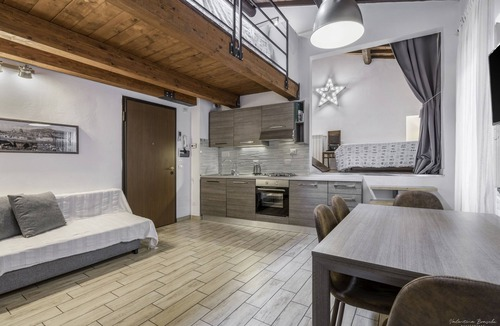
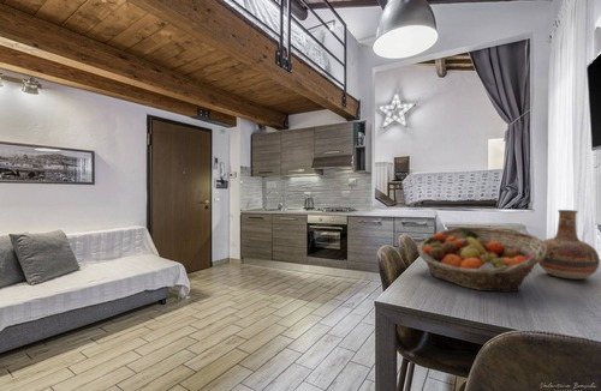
+ fruit basket [416,225,547,294]
+ vase [537,209,601,281]
